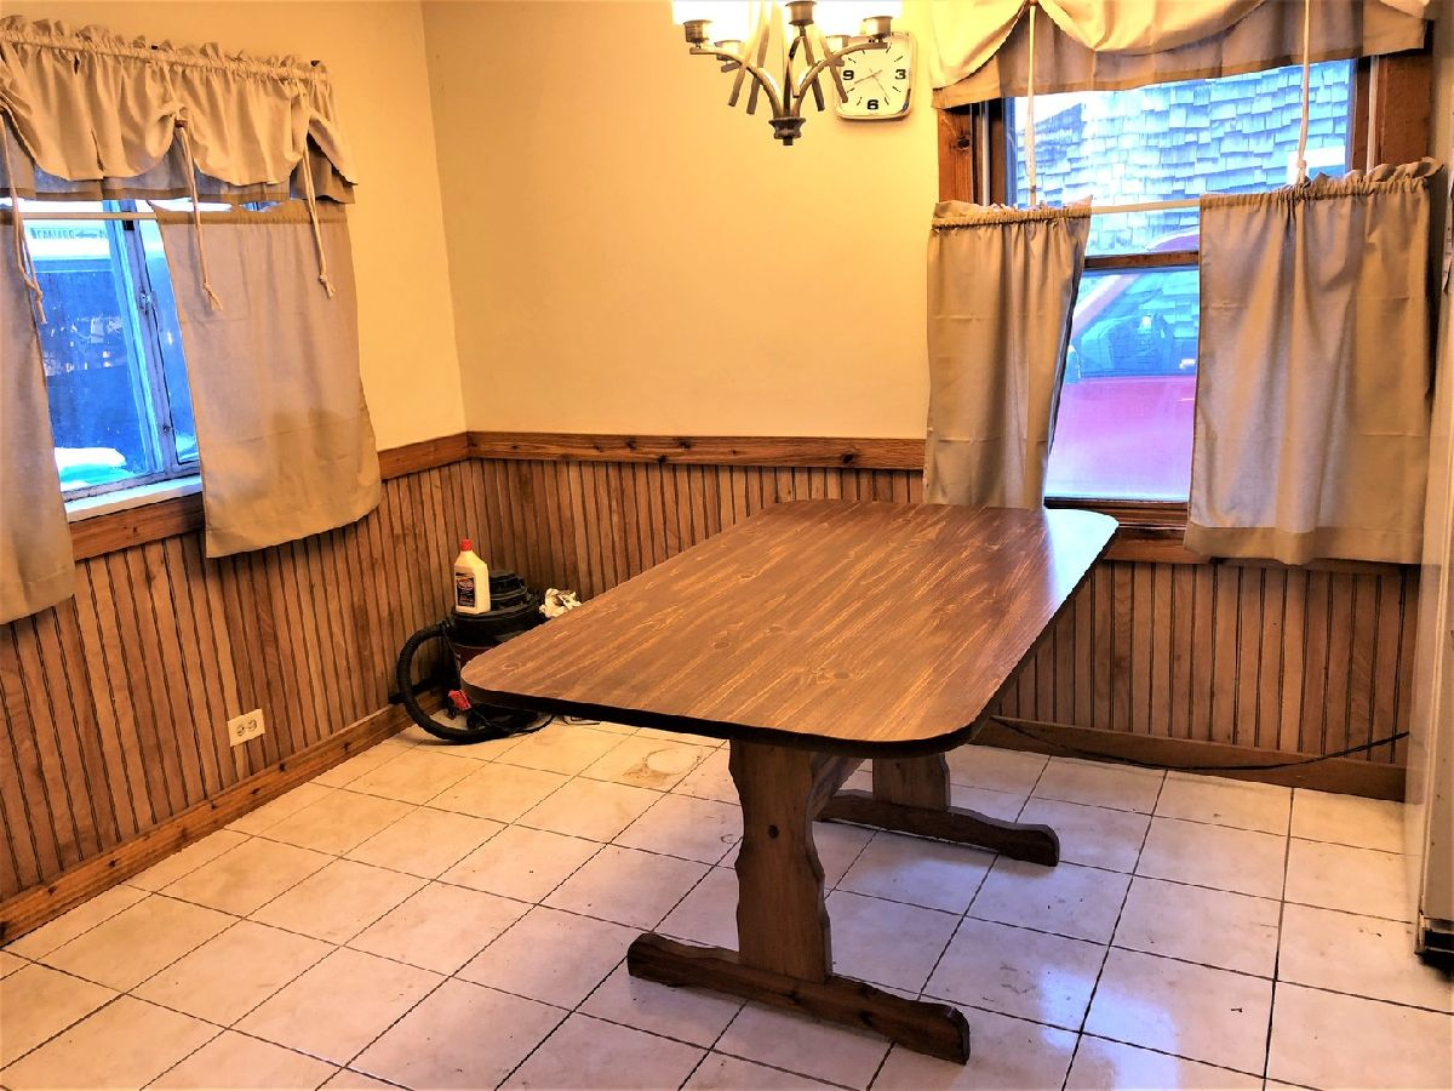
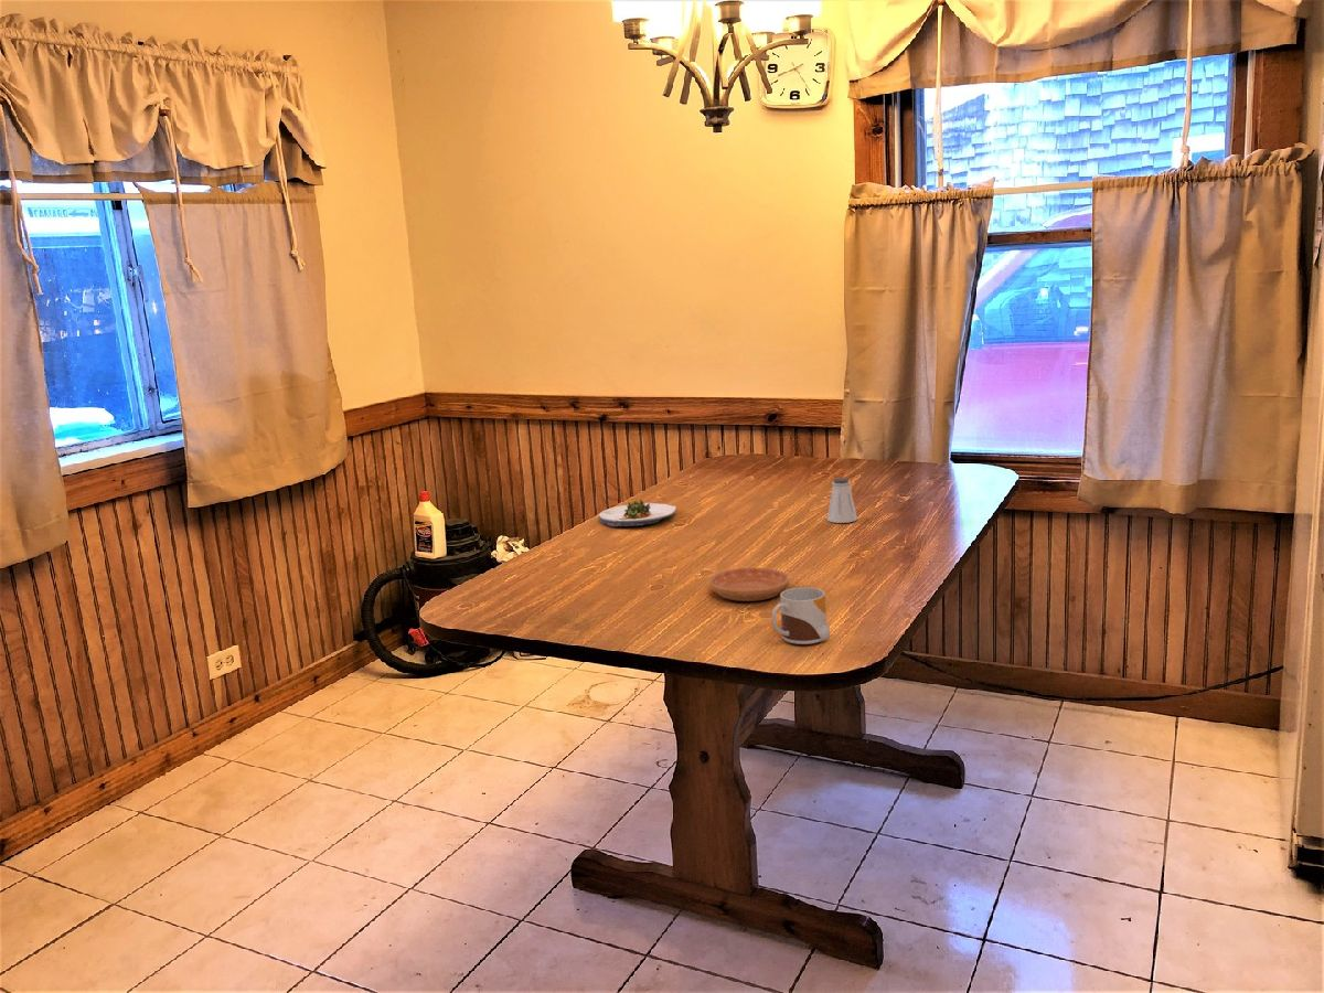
+ mug [770,586,831,645]
+ salad plate [598,499,677,527]
+ saltshaker [826,477,858,524]
+ saucer [708,567,790,602]
